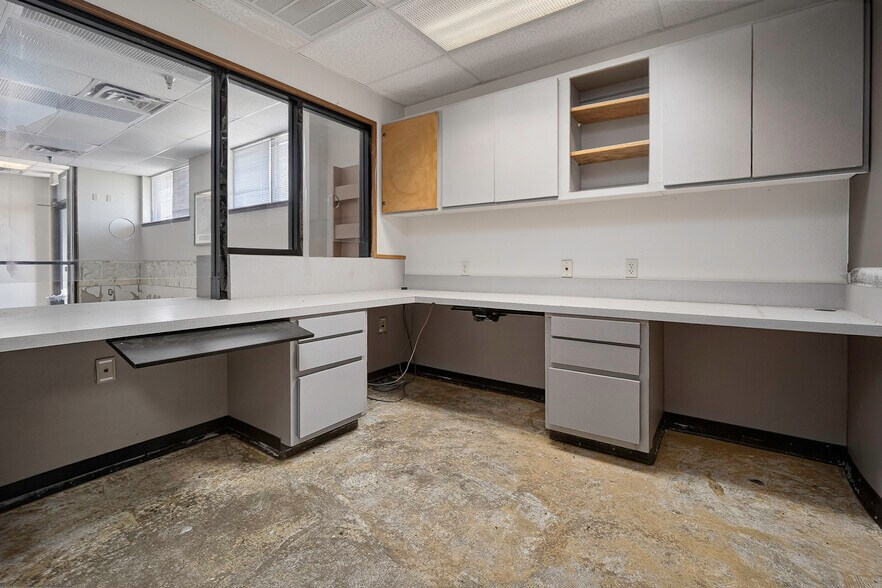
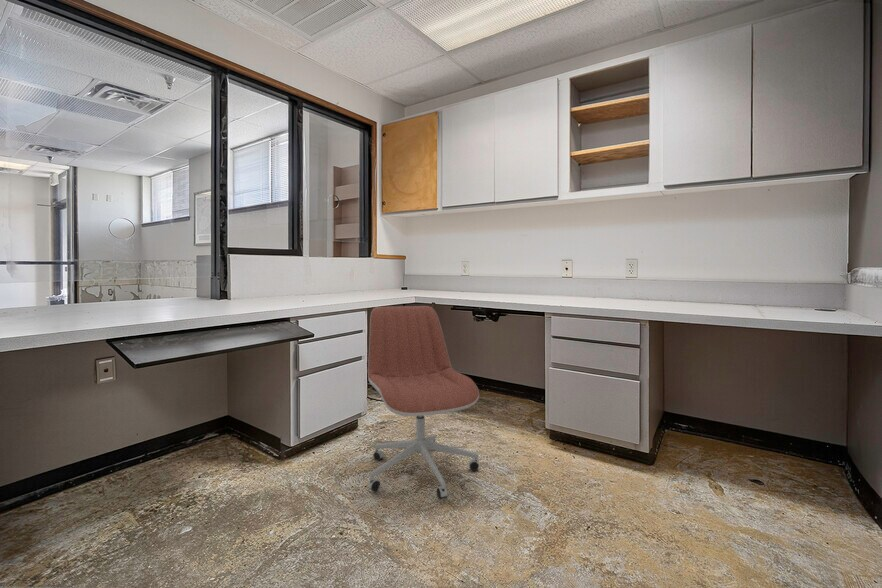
+ office chair [367,305,480,500]
